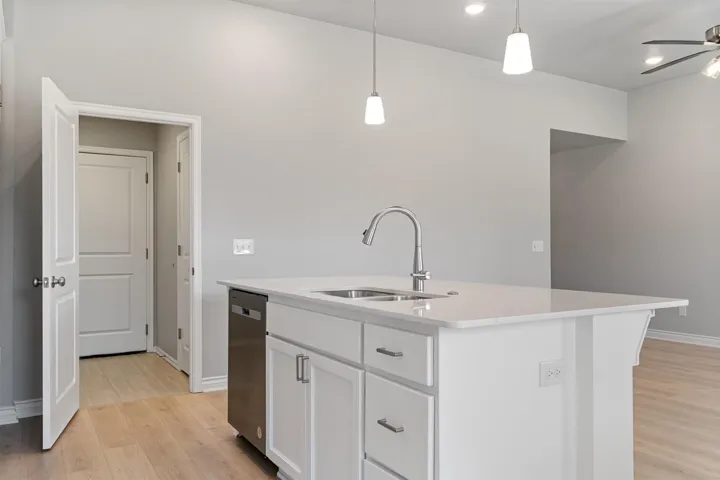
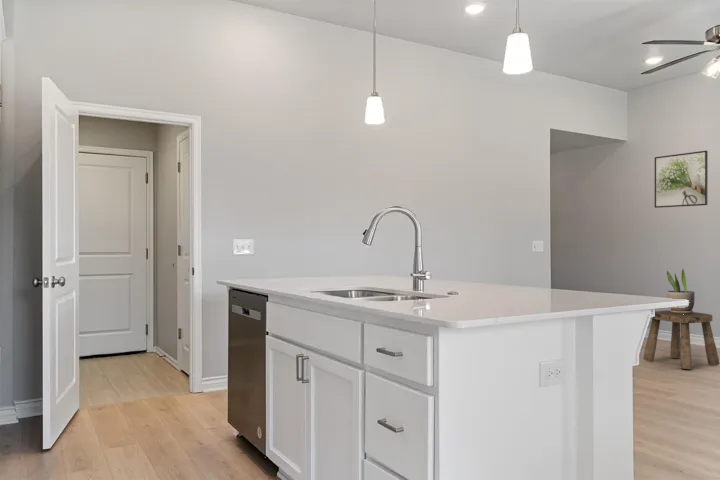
+ stool [642,309,720,370]
+ potted plant [666,268,696,314]
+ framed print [654,150,709,209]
